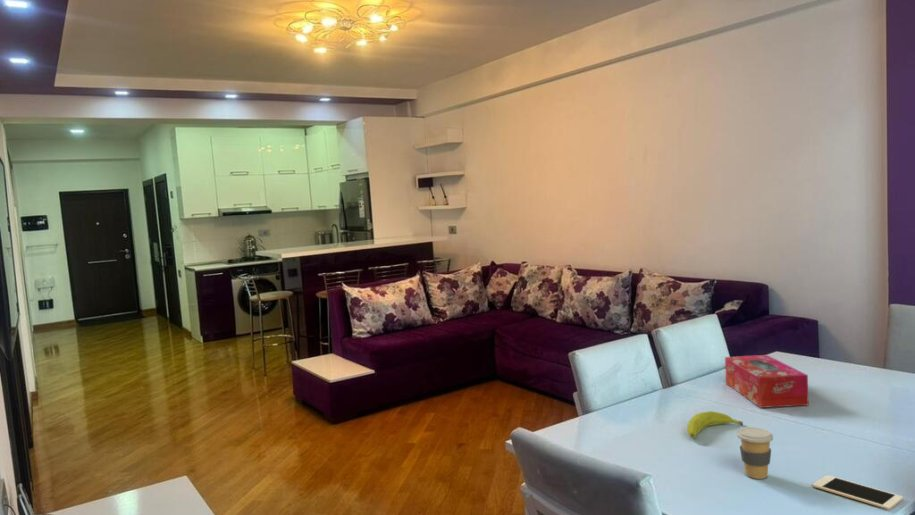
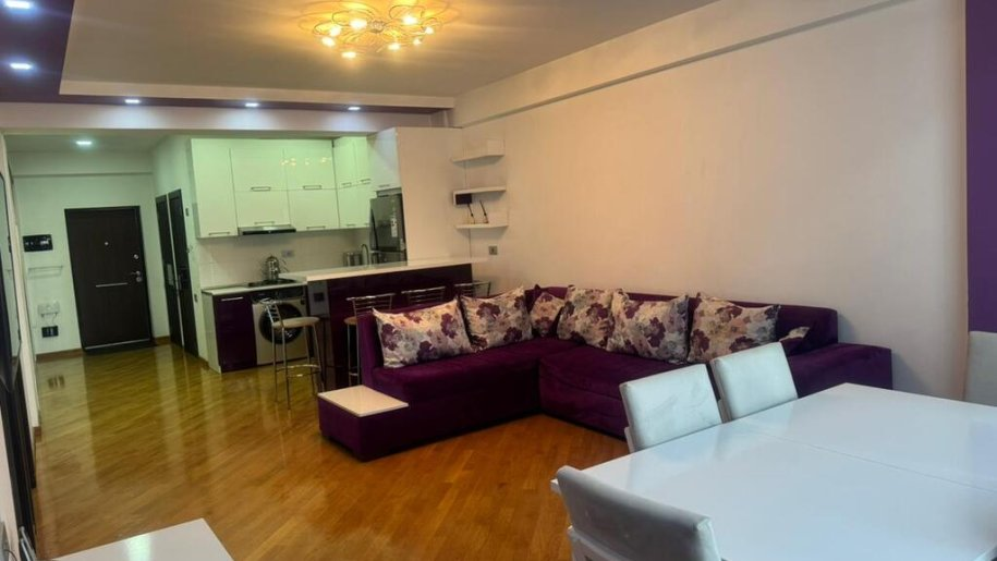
- tissue box [724,354,810,409]
- coffee cup [736,426,774,480]
- cell phone [812,474,904,511]
- fruit [686,410,744,440]
